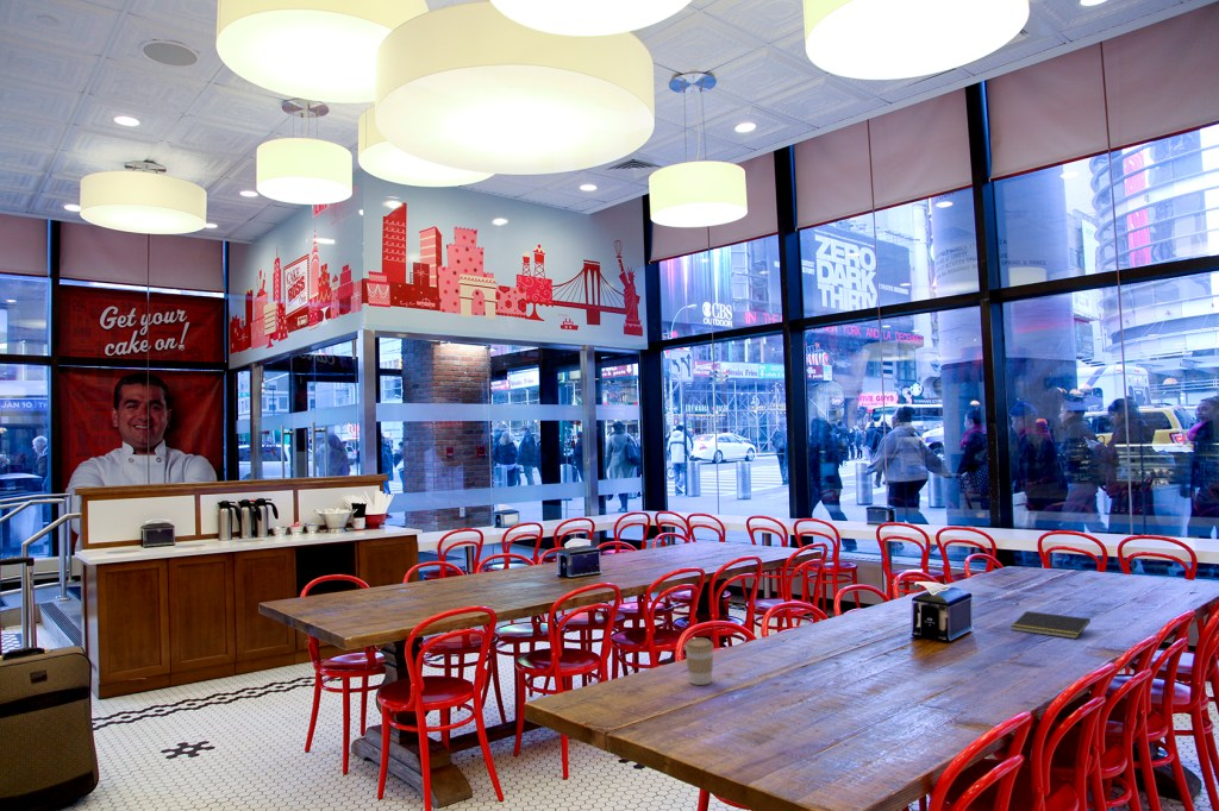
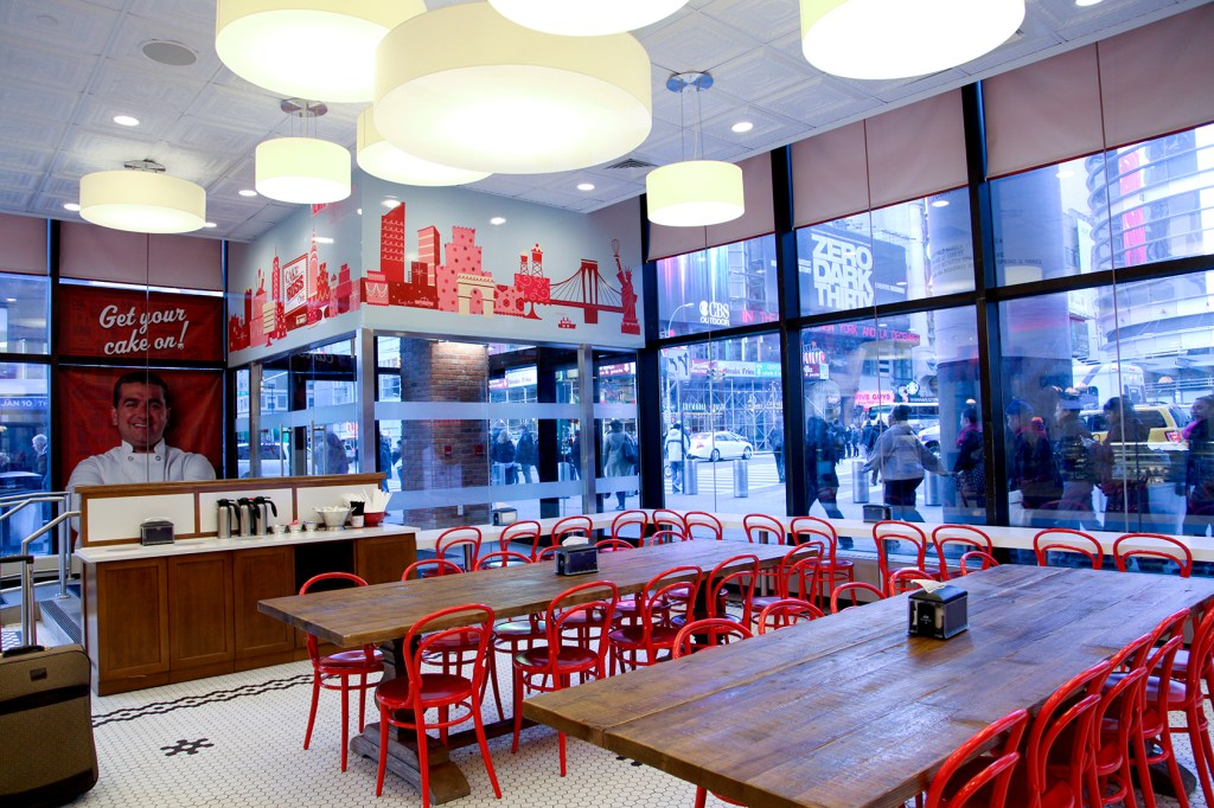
- notepad [1009,610,1092,640]
- coffee cup [683,636,715,686]
